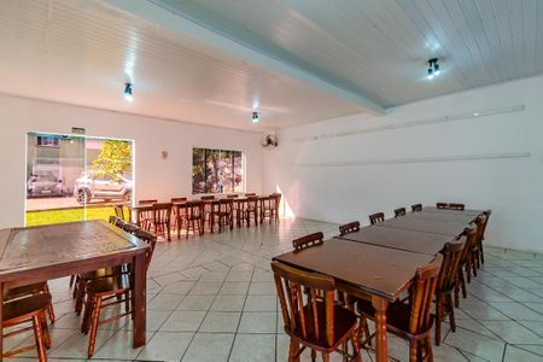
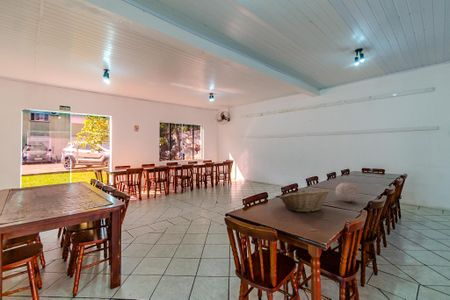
+ fruit basket [278,188,331,213]
+ decorative ball [335,182,359,203]
